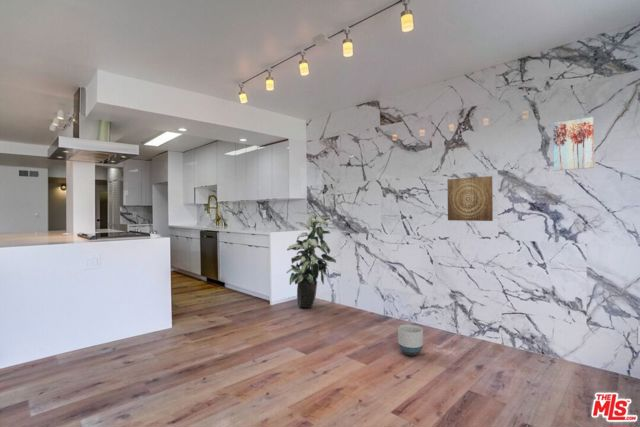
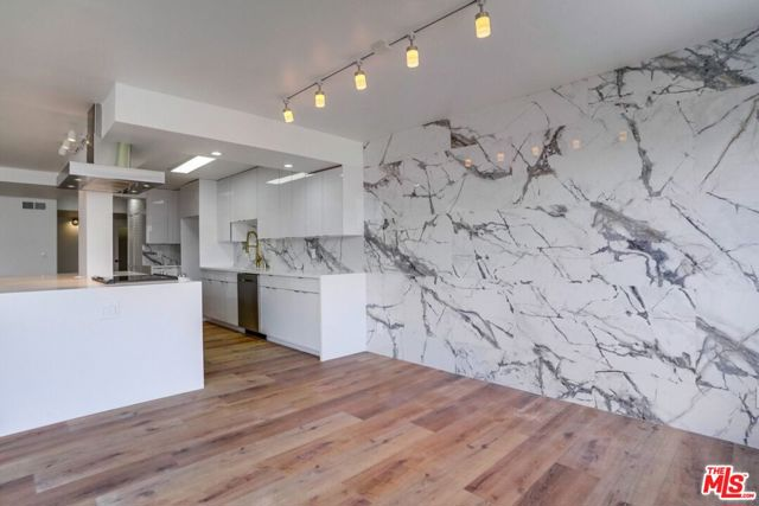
- wall art [552,116,595,172]
- wall art [446,175,494,222]
- planter [397,324,424,356]
- indoor plant [286,210,337,309]
